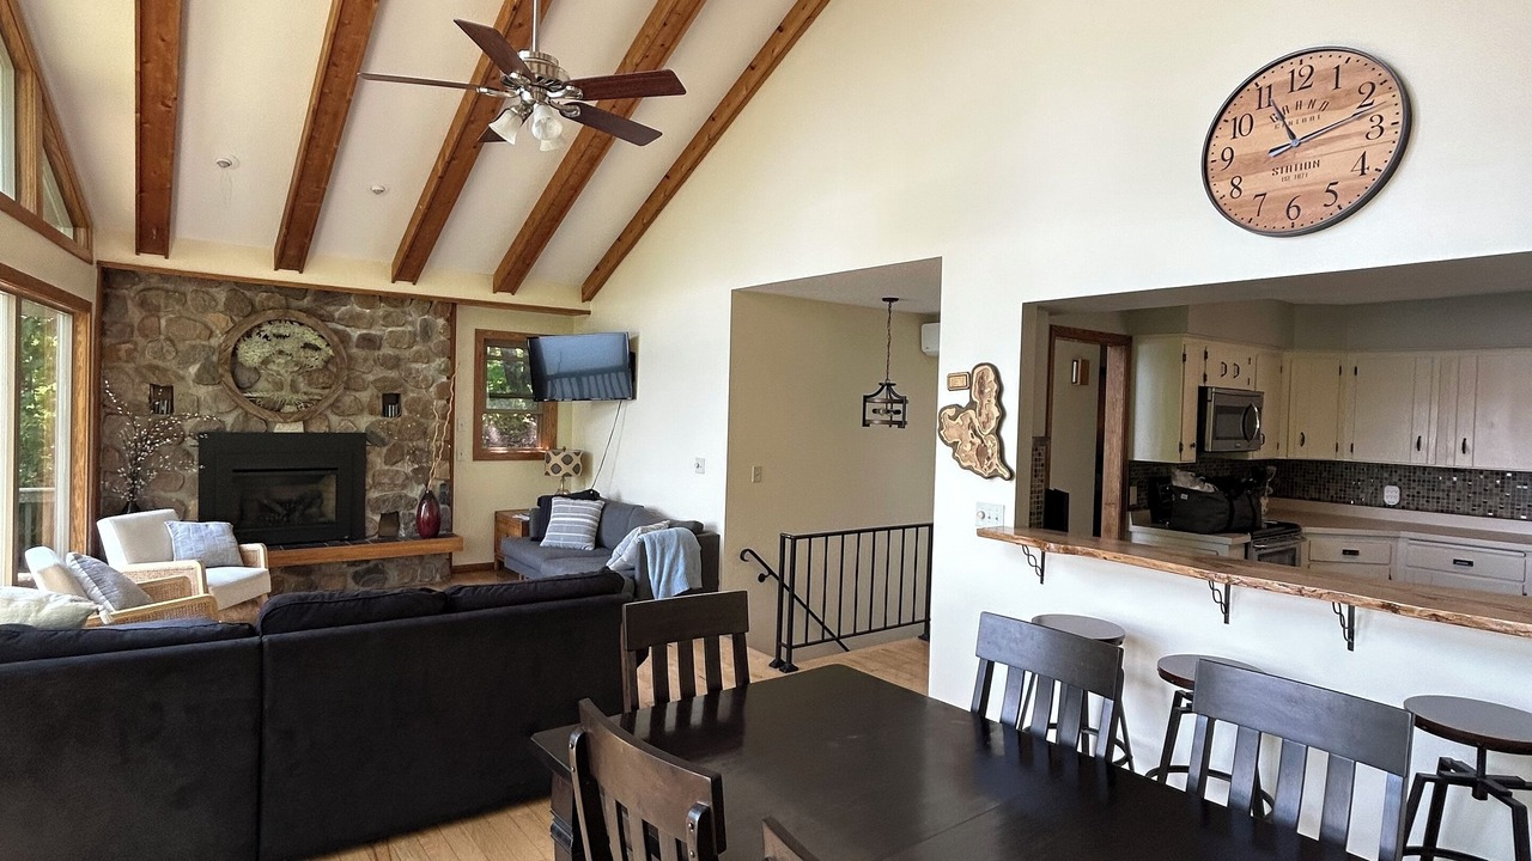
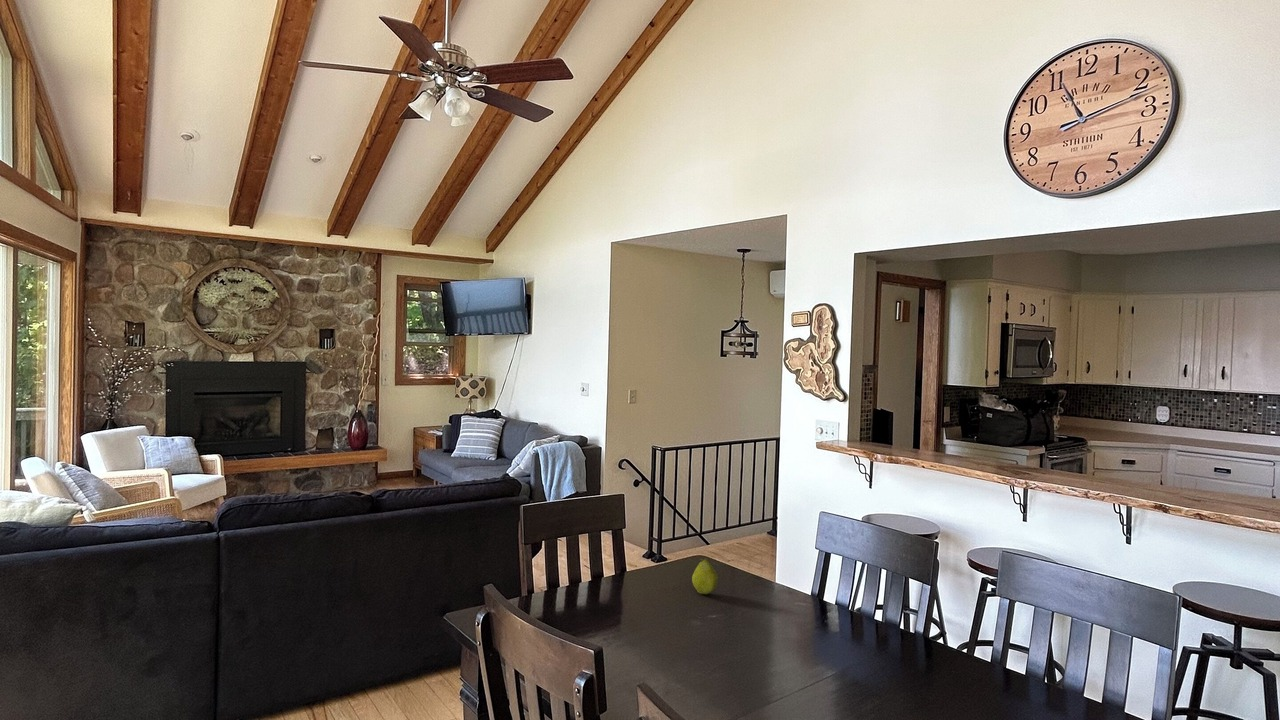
+ fruit [691,556,719,595]
